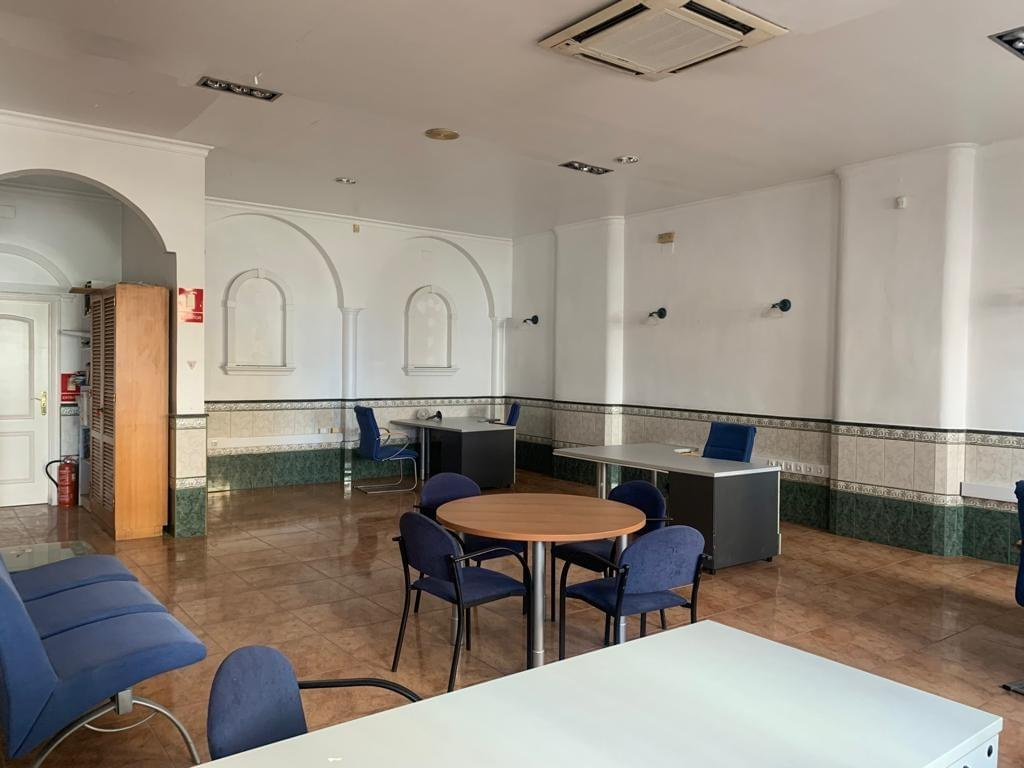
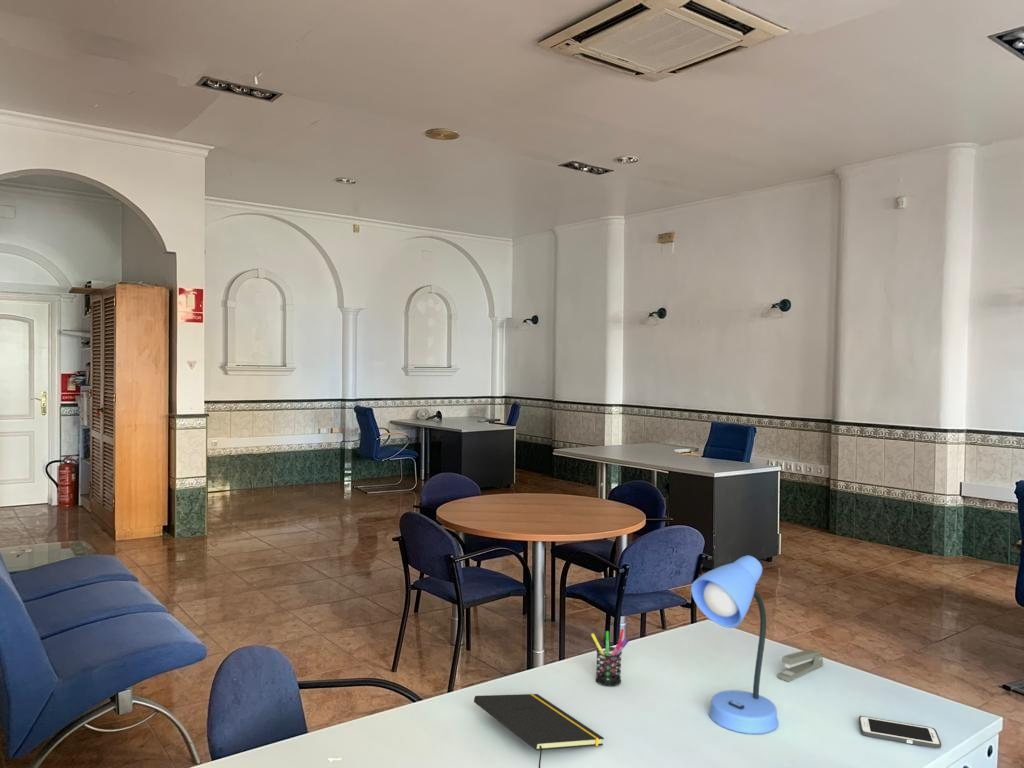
+ pen holder [590,628,630,687]
+ stapler [776,649,824,682]
+ notepad [473,693,605,768]
+ cell phone [858,715,942,749]
+ desk lamp [690,555,780,735]
